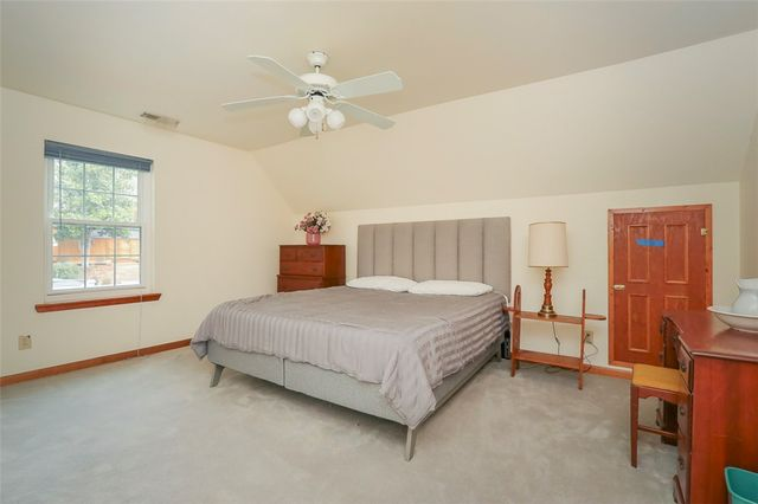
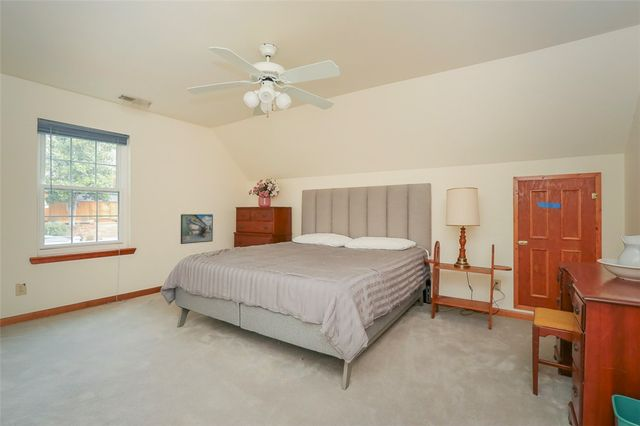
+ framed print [180,213,214,245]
